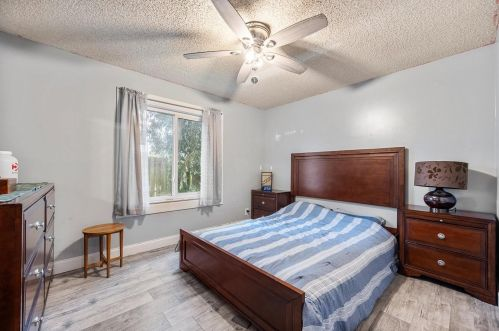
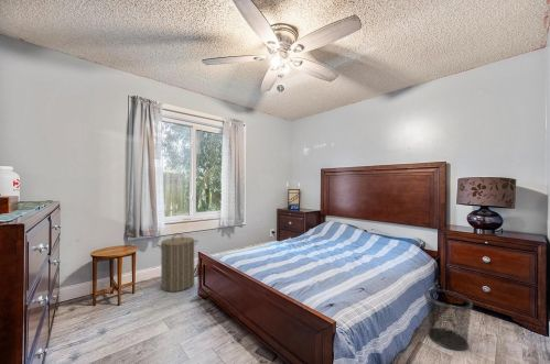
+ waste bin [423,288,474,352]
+ laundry hamper [157,232,198,293]
